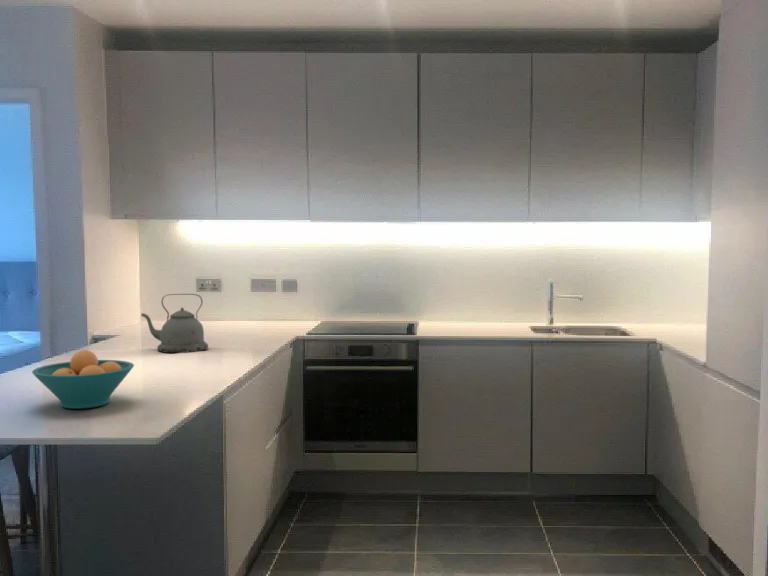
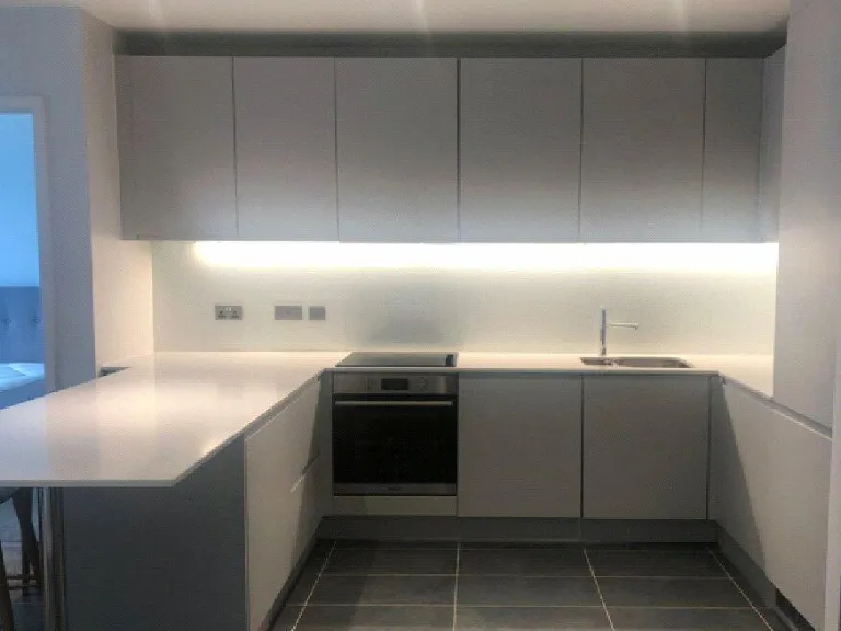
- kettle [140,293,209,354]
- fruit bowl [31,349,135,410]
